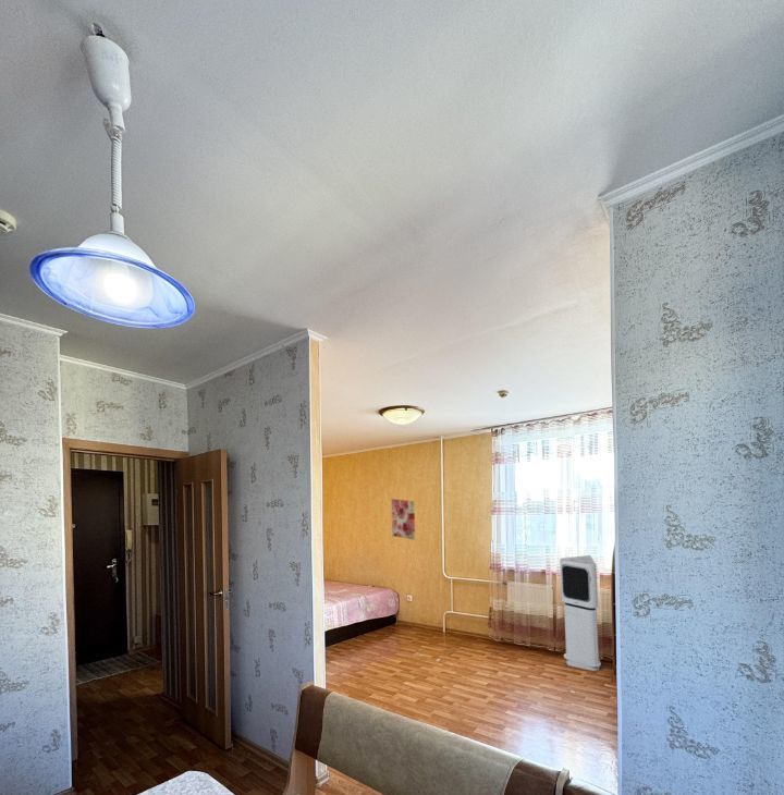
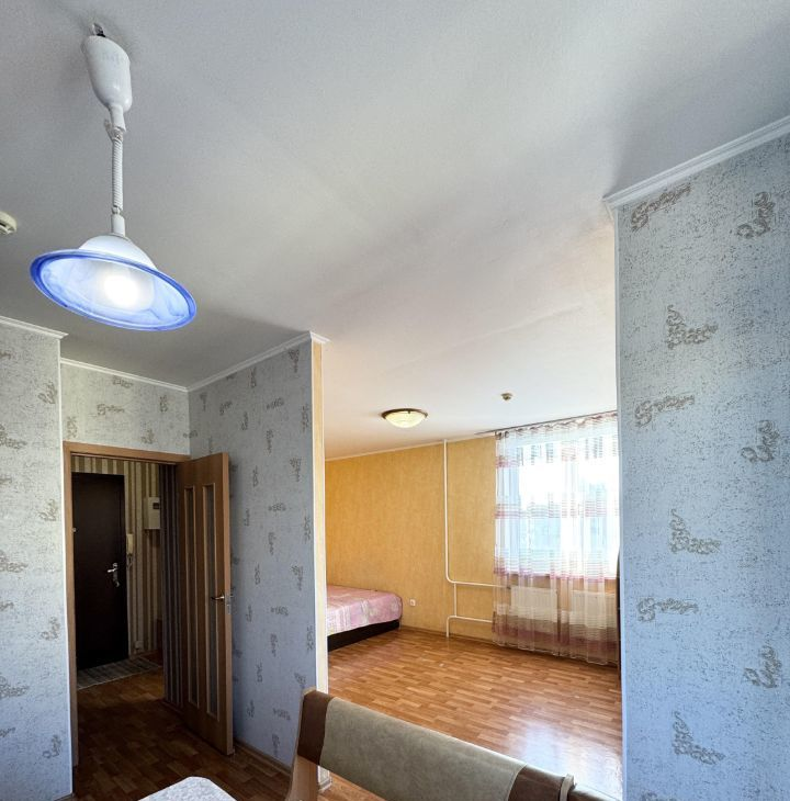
- wall art [391,498,416,541]
- air purifier [559,554,602,672]
